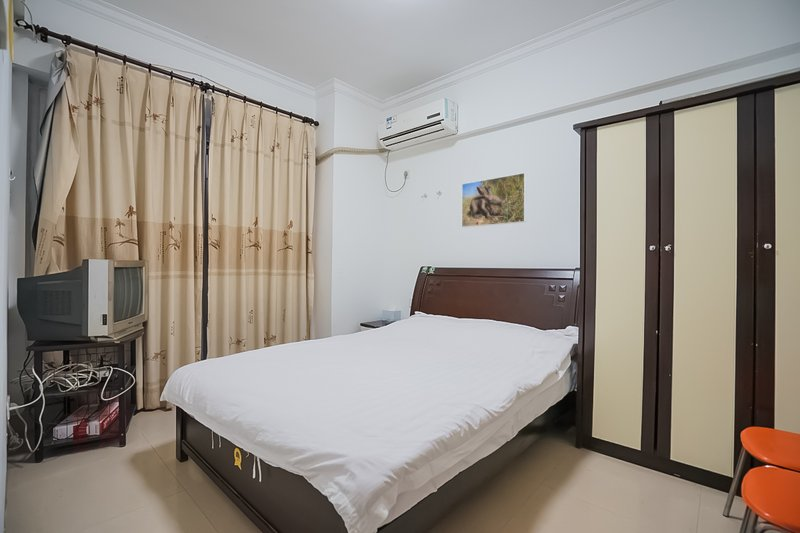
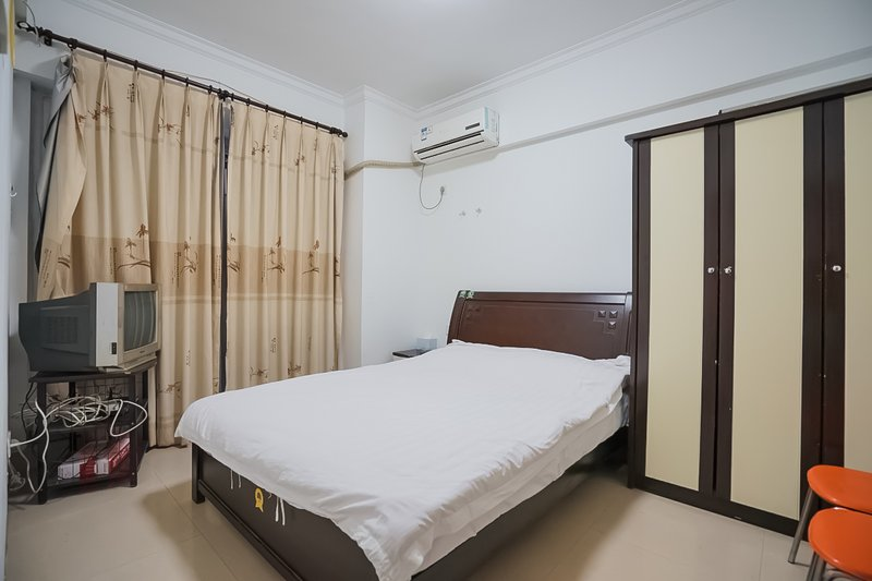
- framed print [461,172,527,228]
